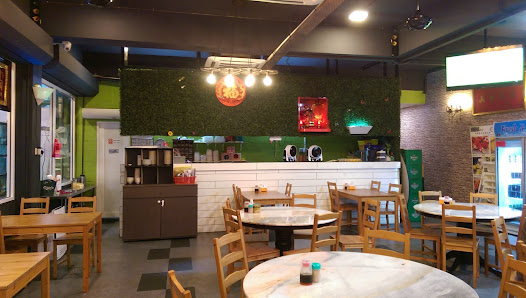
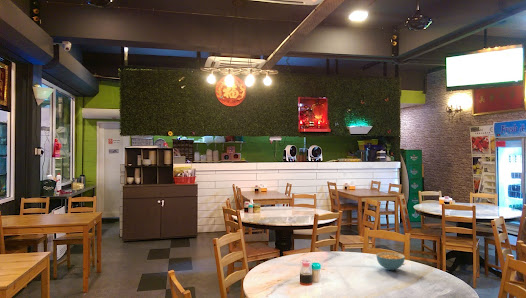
+ cereal bowl [375,251,406,271]
